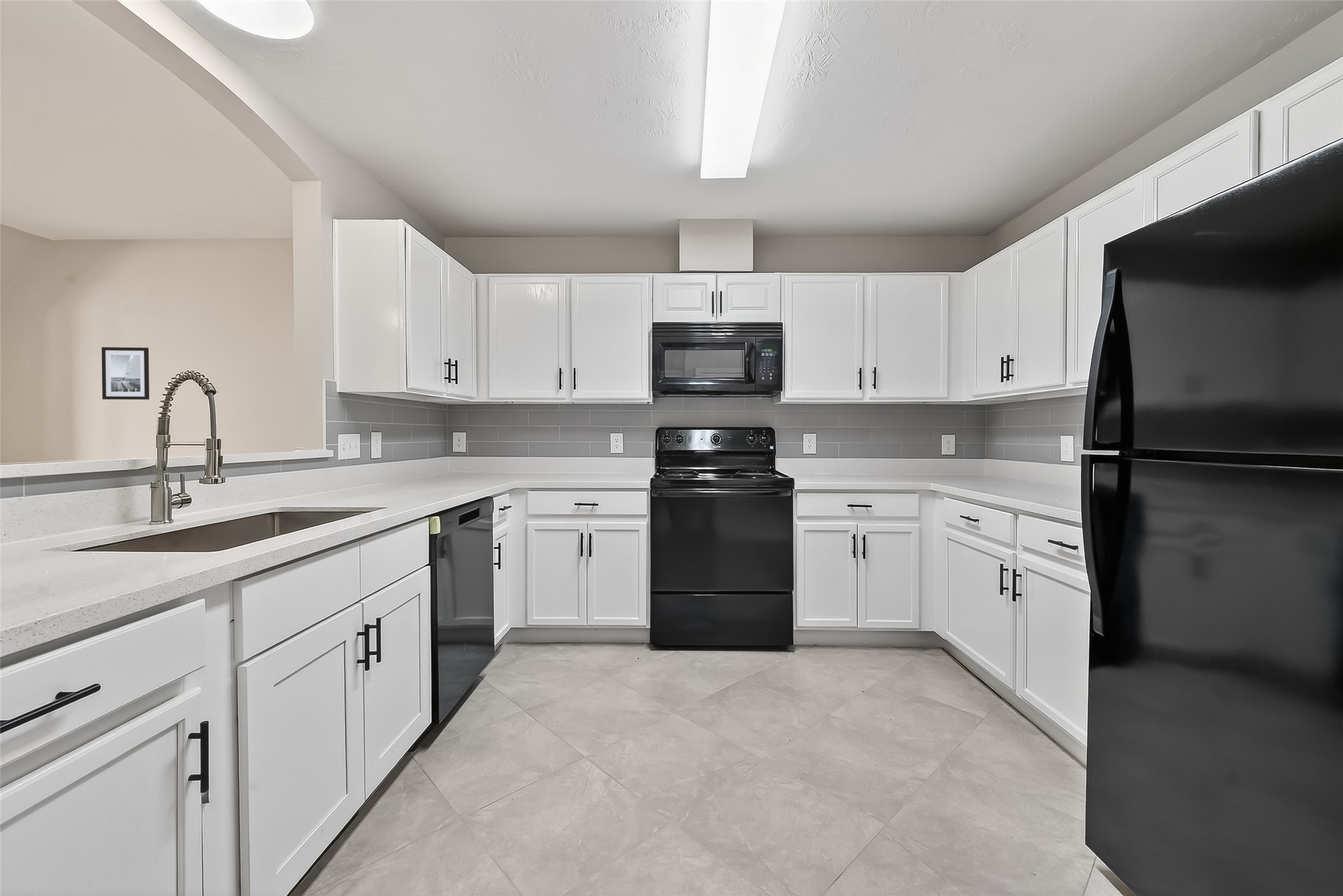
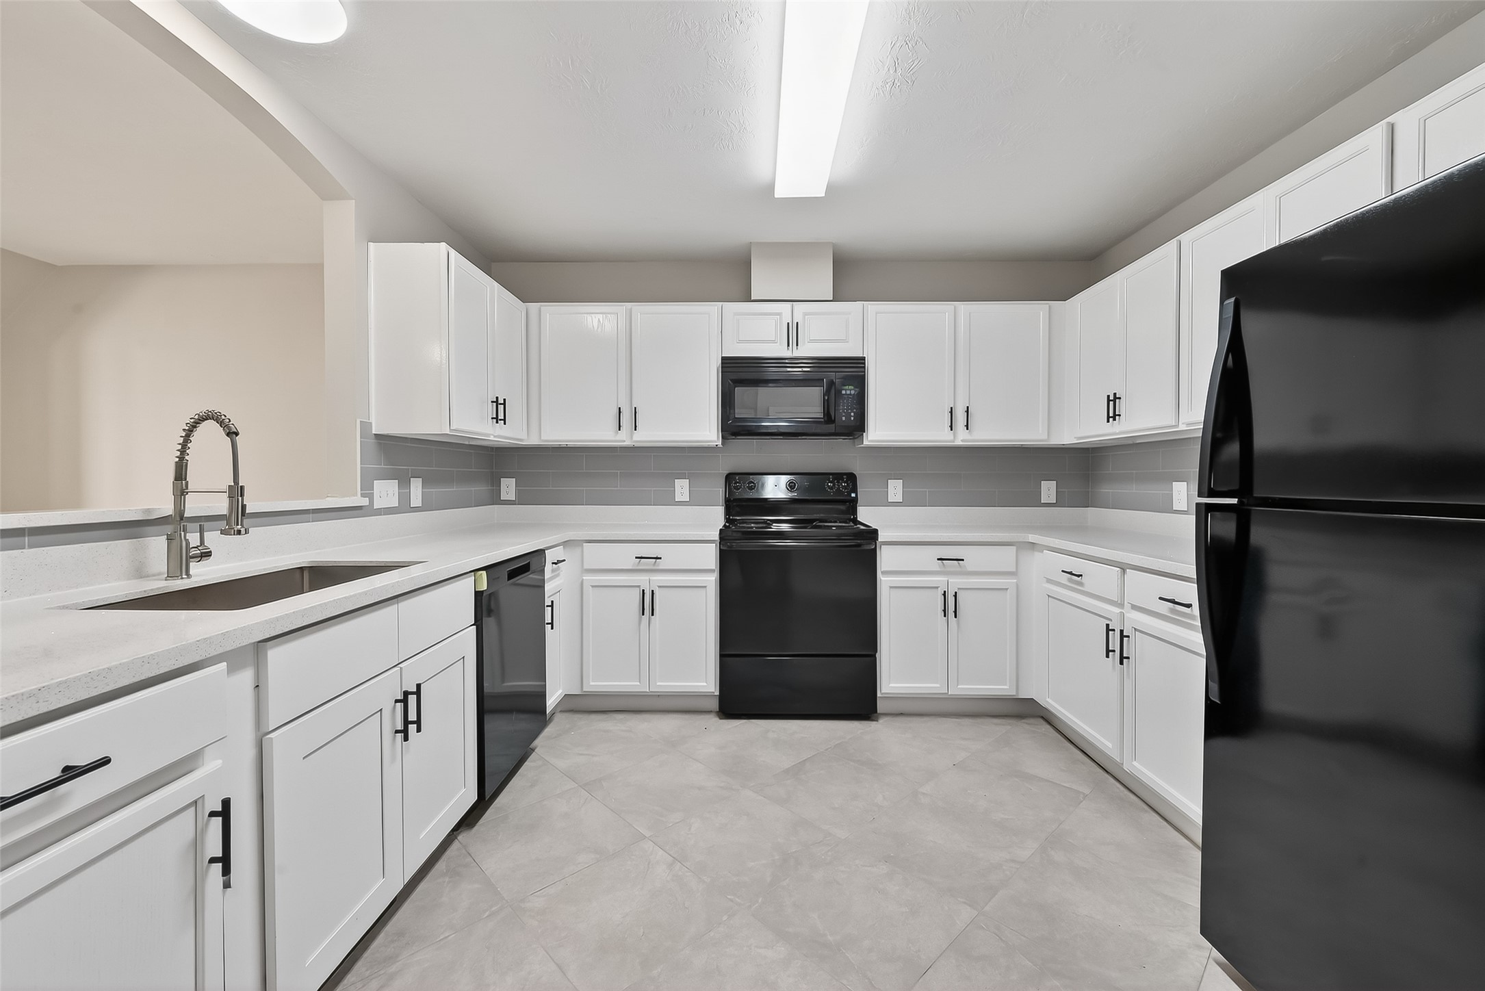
- wall art [101,347,150,400]
